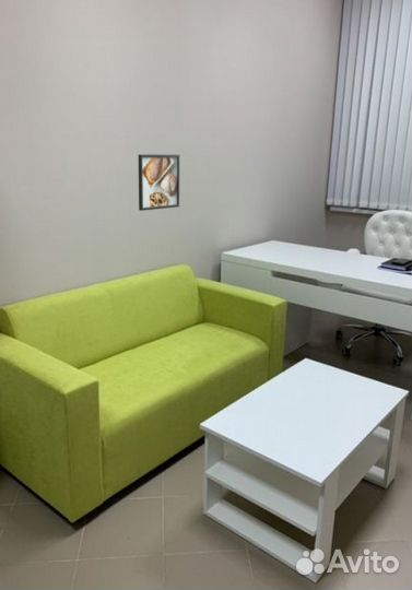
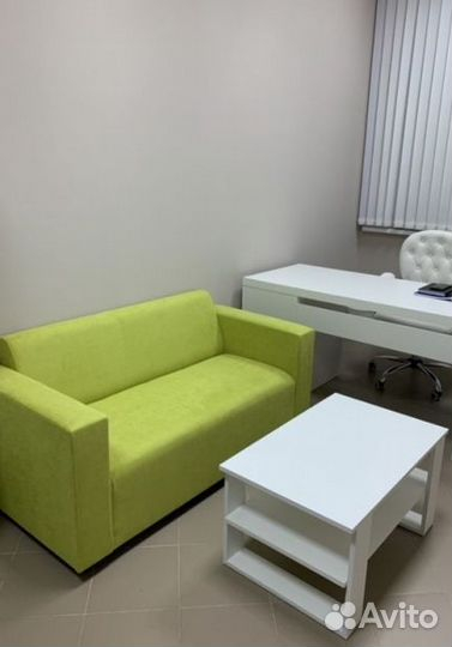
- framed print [138,153,181,212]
